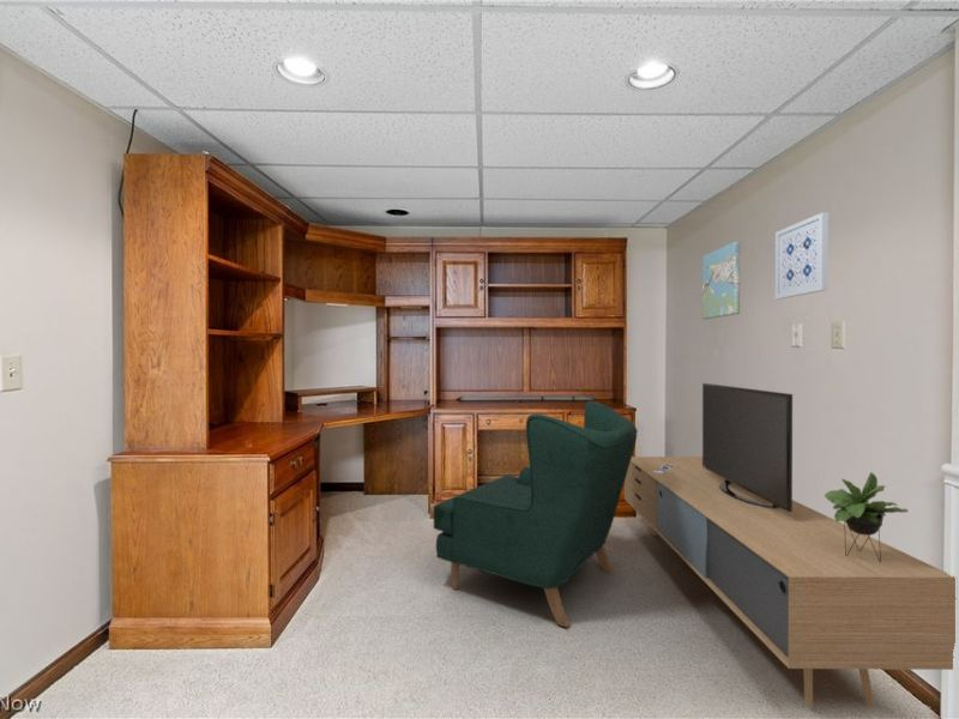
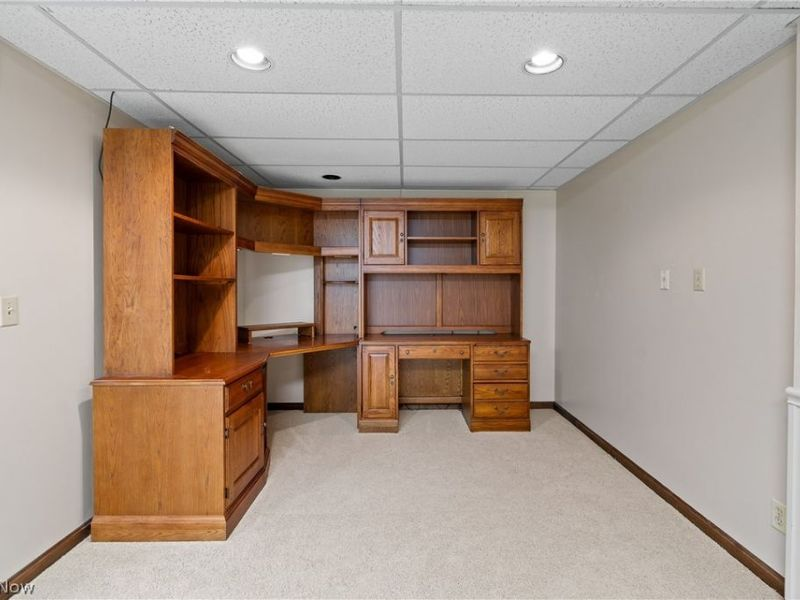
- chair [432,399,639,628]
- map [701,241,741,320]
- wall art [774,211,830,301]
- media console [623,382,958,708]
